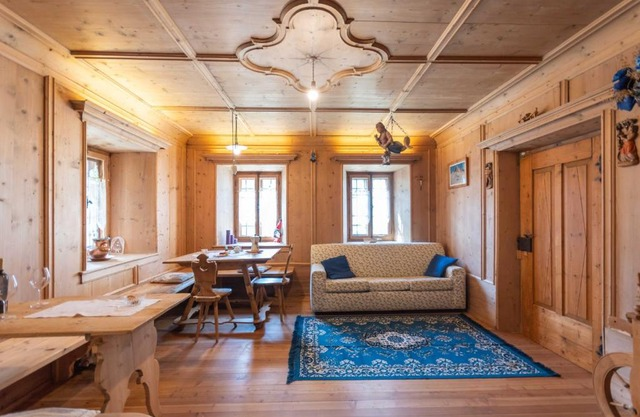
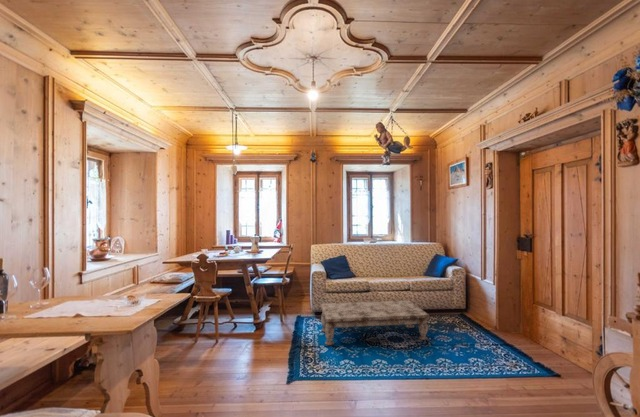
+ coffee table [320,300,430,346]
